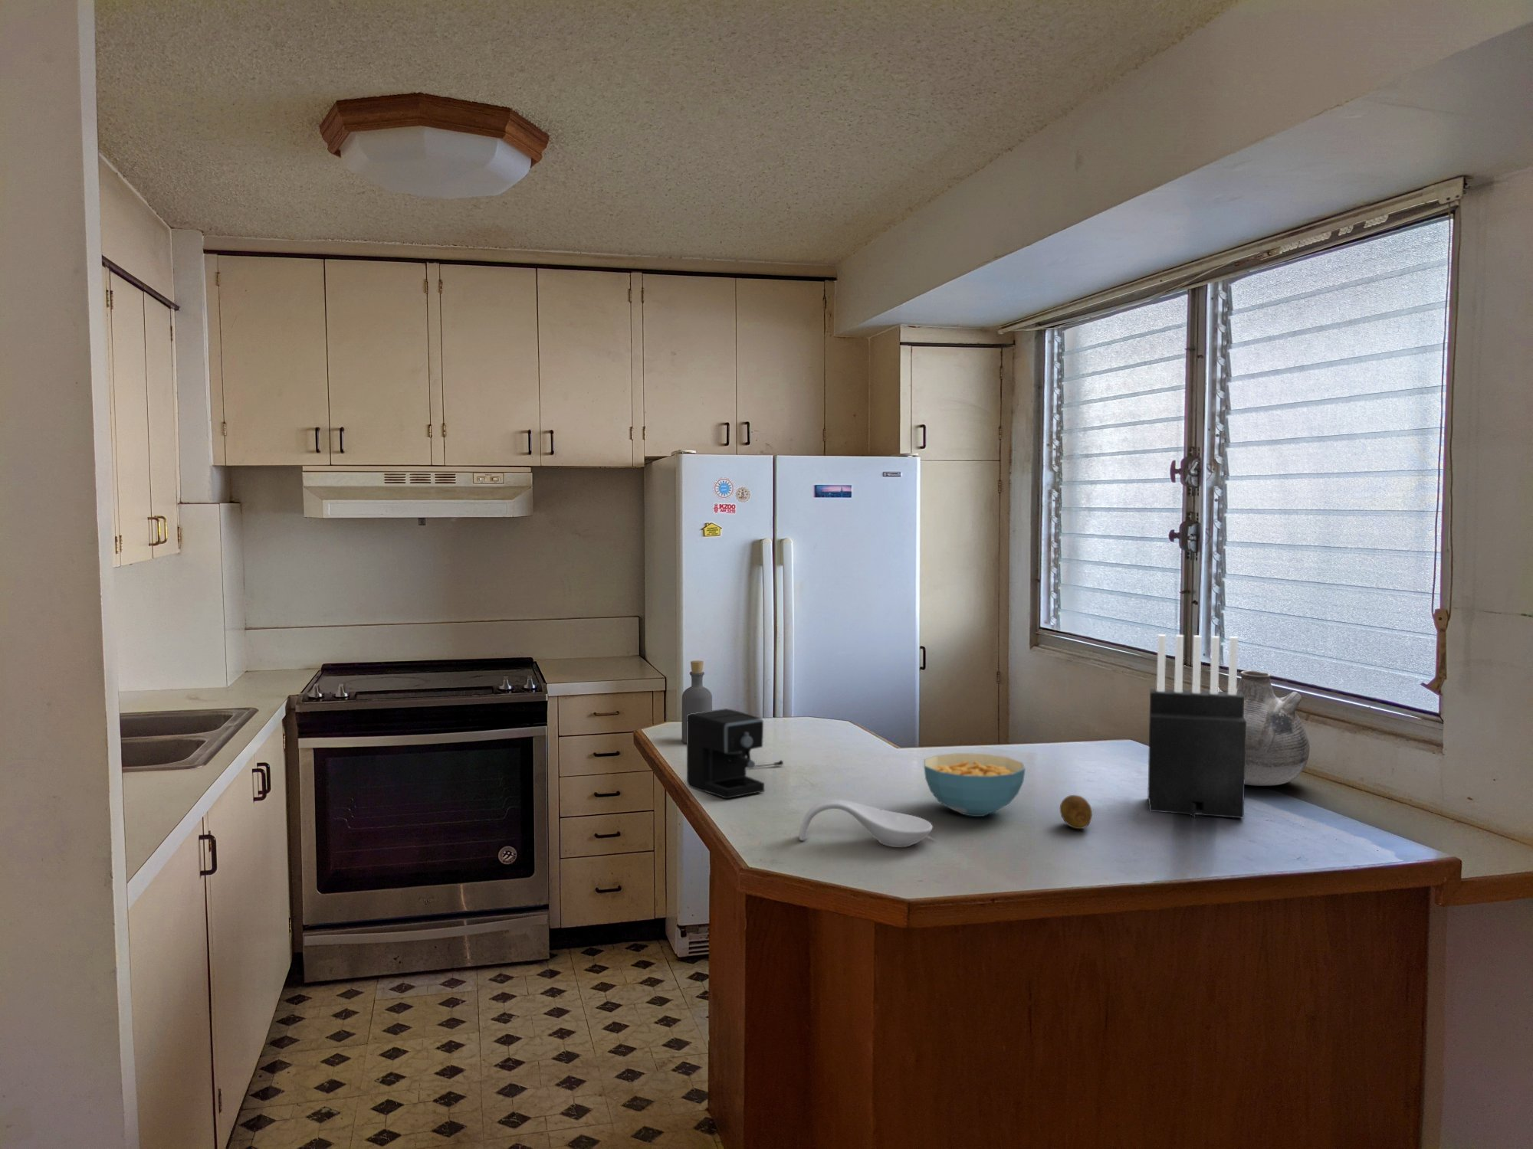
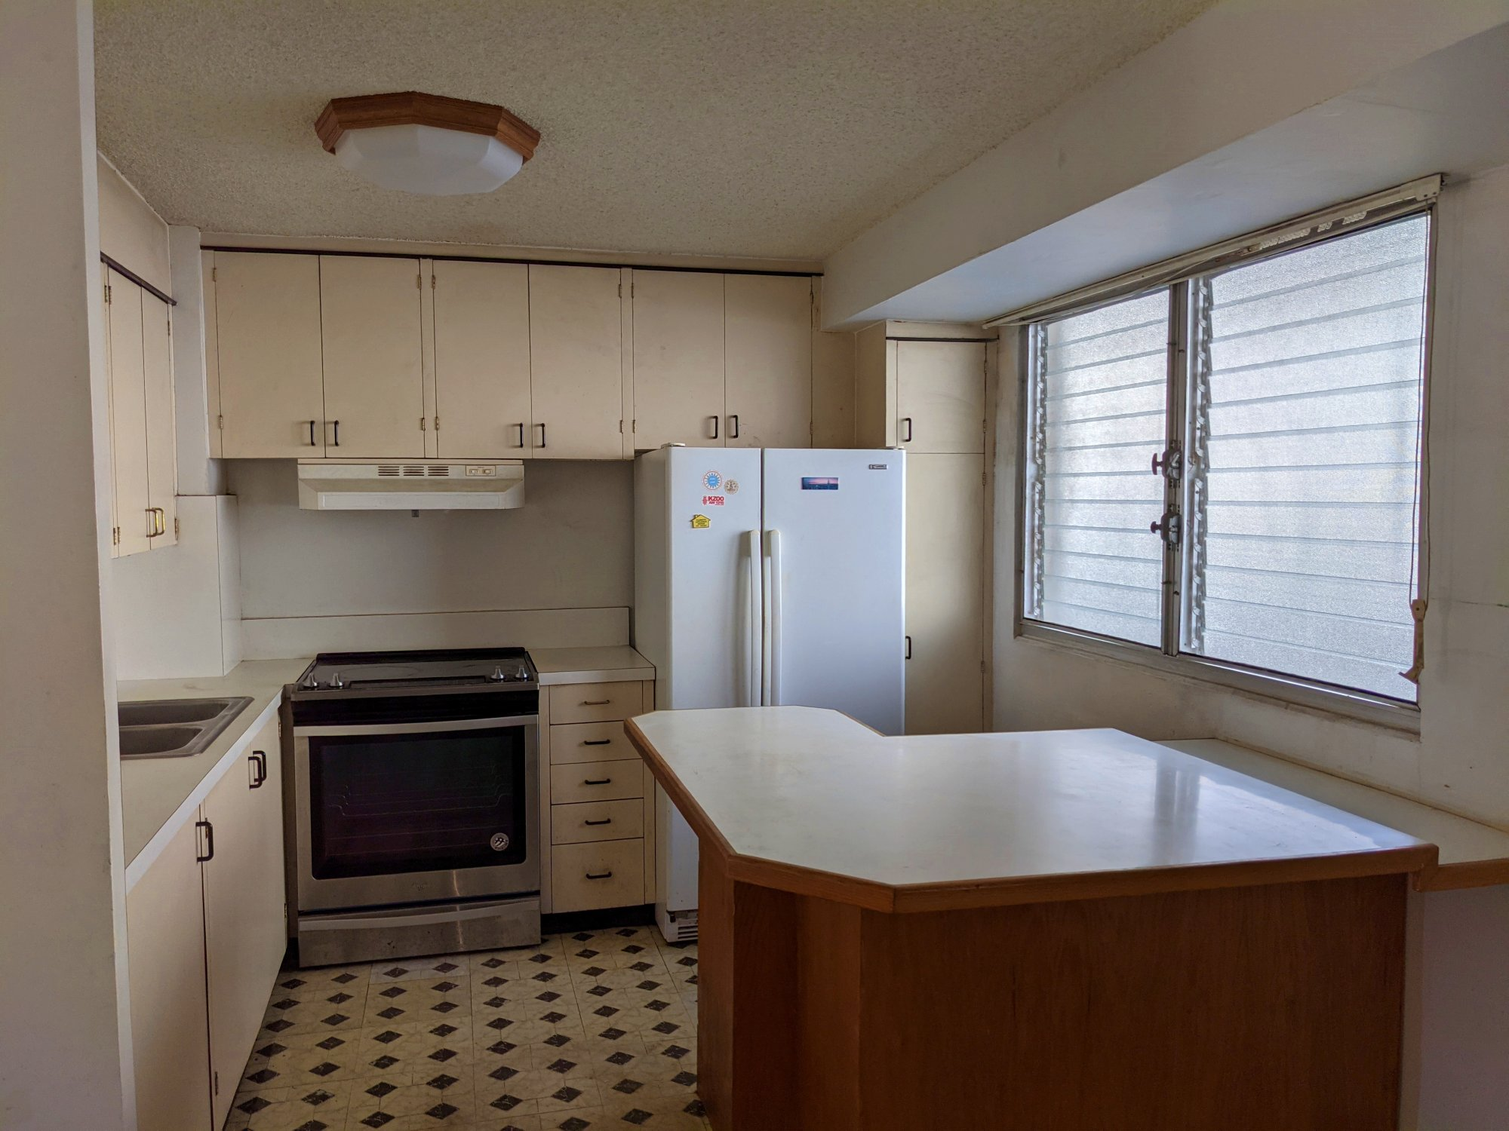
- fruit [1060,794,1094,829]
- knife block [1147,634,1247,818]
- spoon rest [799,799,933,848]
- cereal bowl [923,752,1026,817]
- vase [1208,670,1311,787]
- coffee maker [686,707,785,799]
- bottle [681,659,713,743]
